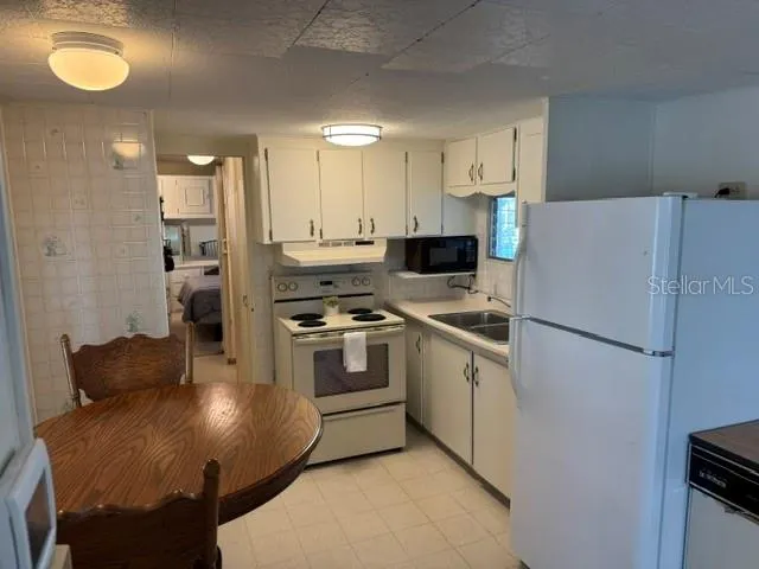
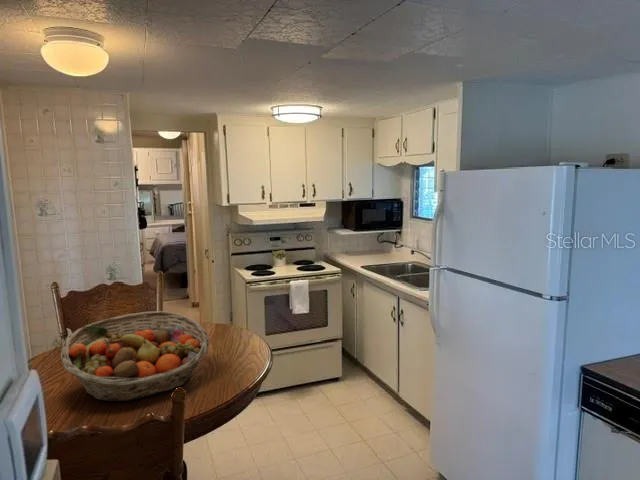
+ fruit basket [60,310,211,403]
